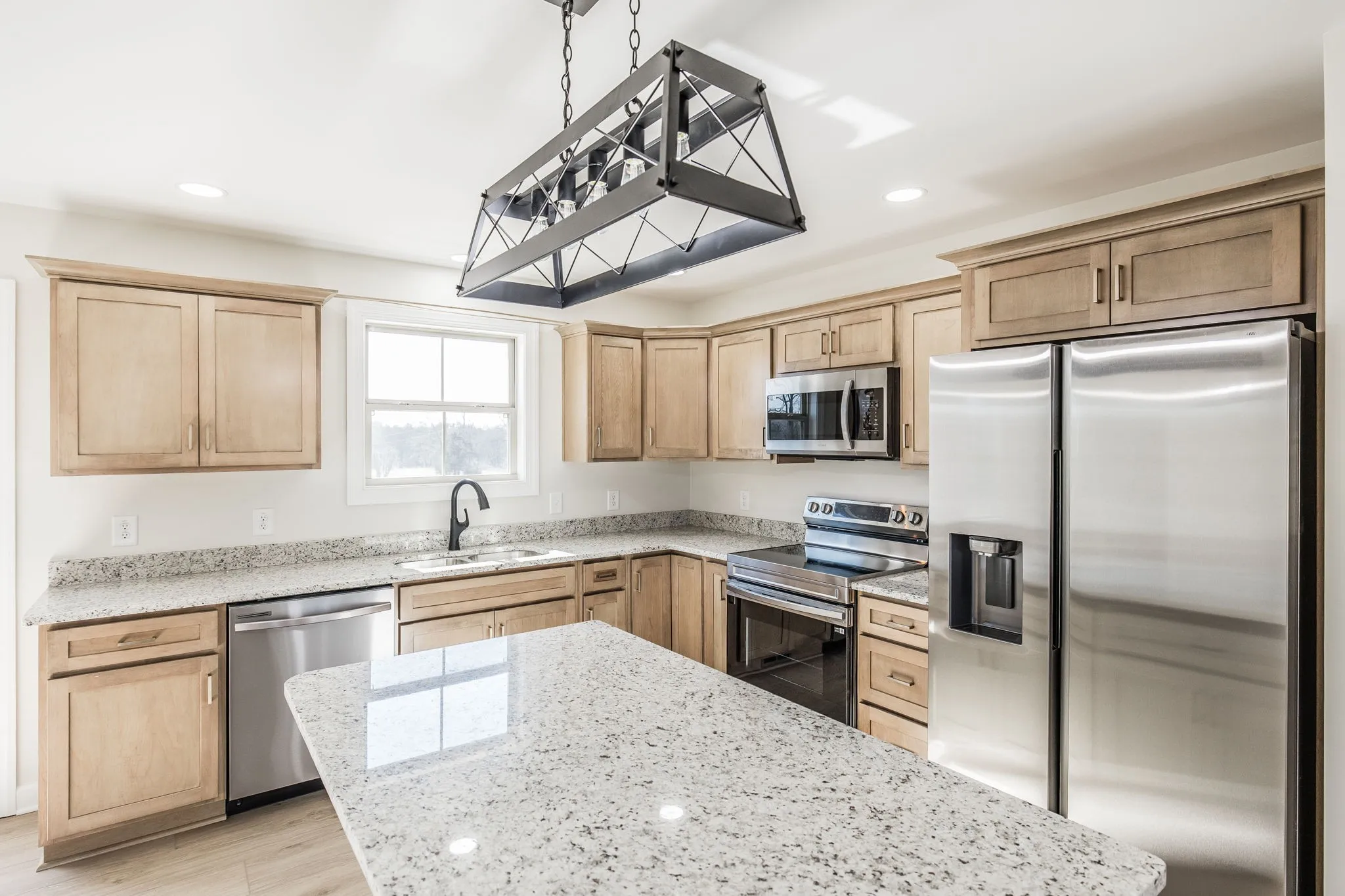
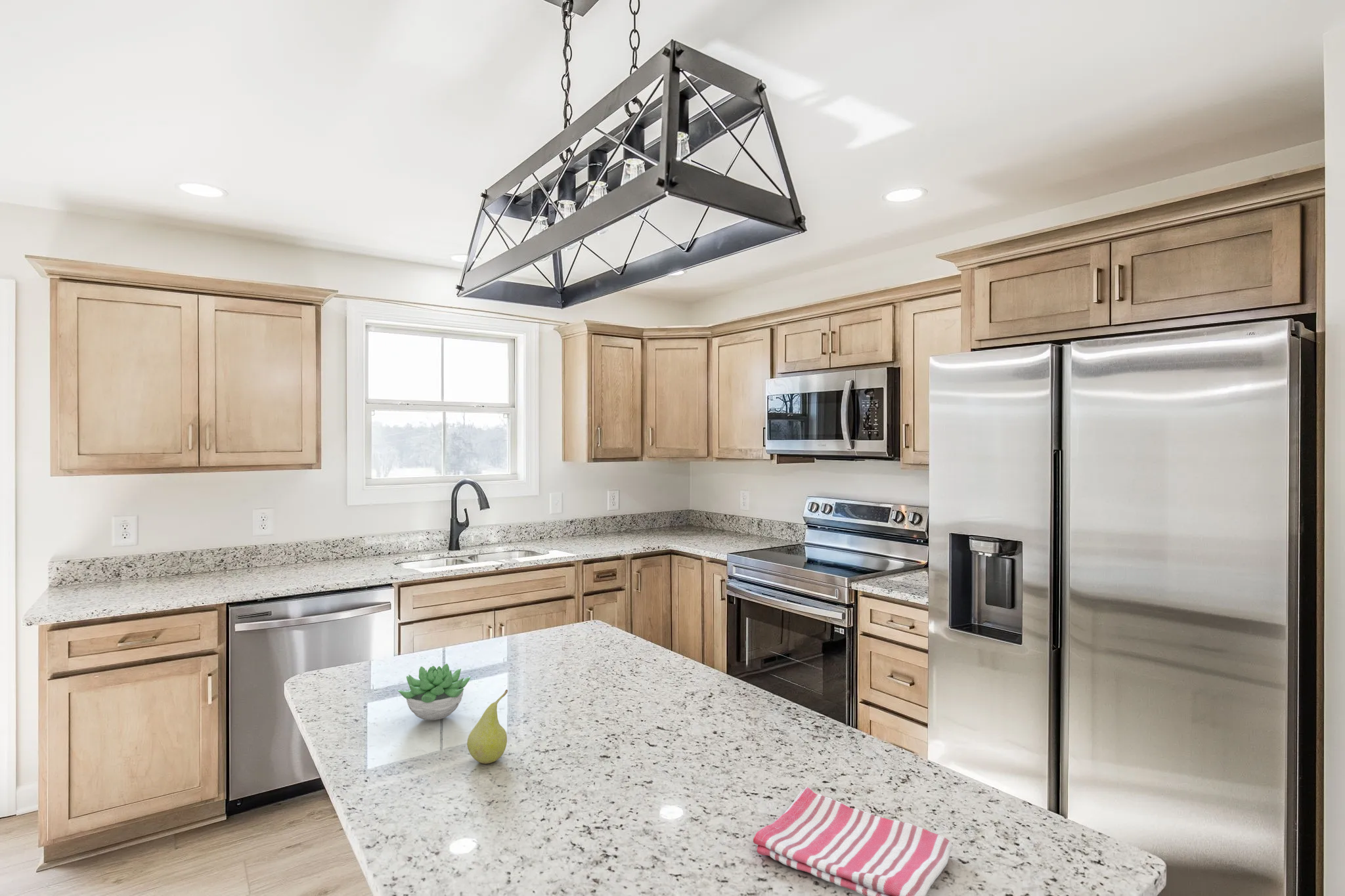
+ dish towel [753,786,954,896]
+ succulent plant [397,663,472,721]
+ fruit [466,689,508,765]
